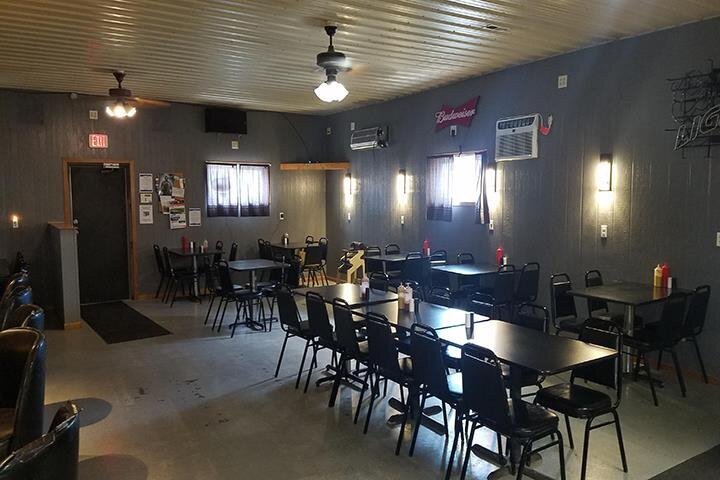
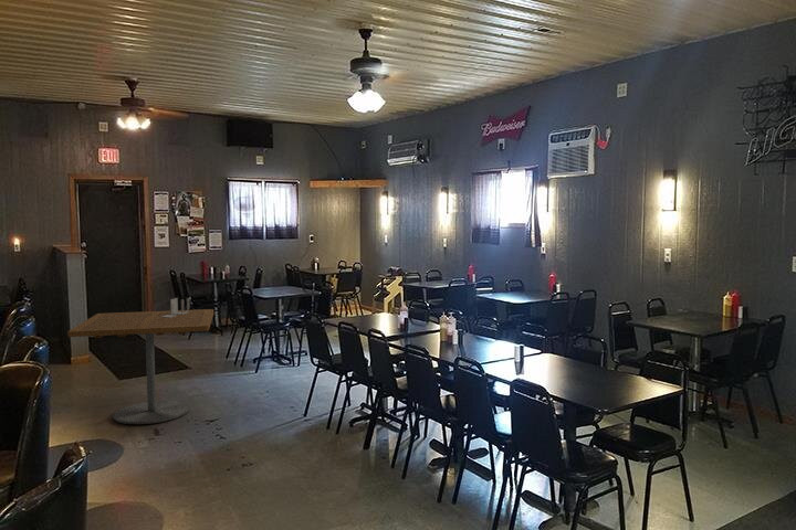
+ phone stand [161,297,190,318]
+ dining table [67,308,214,425]
